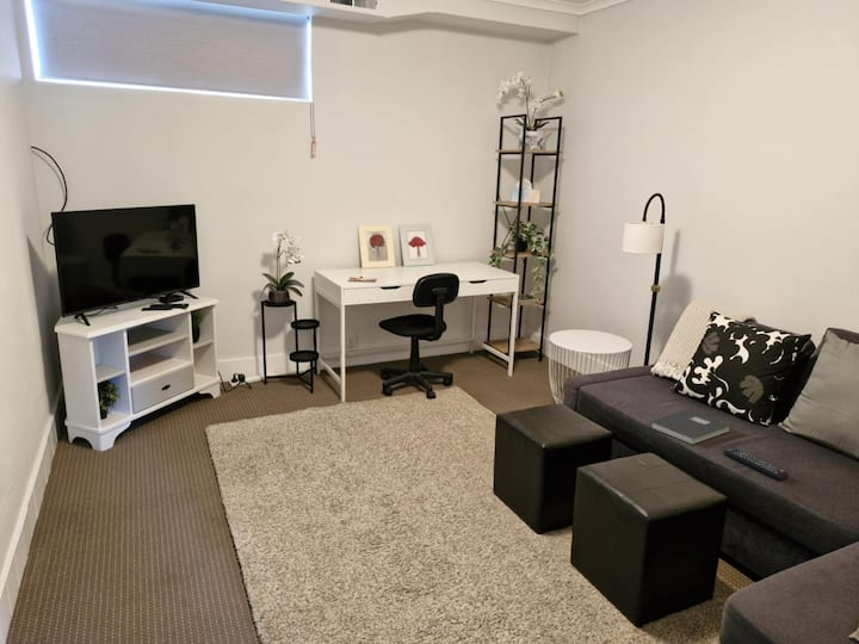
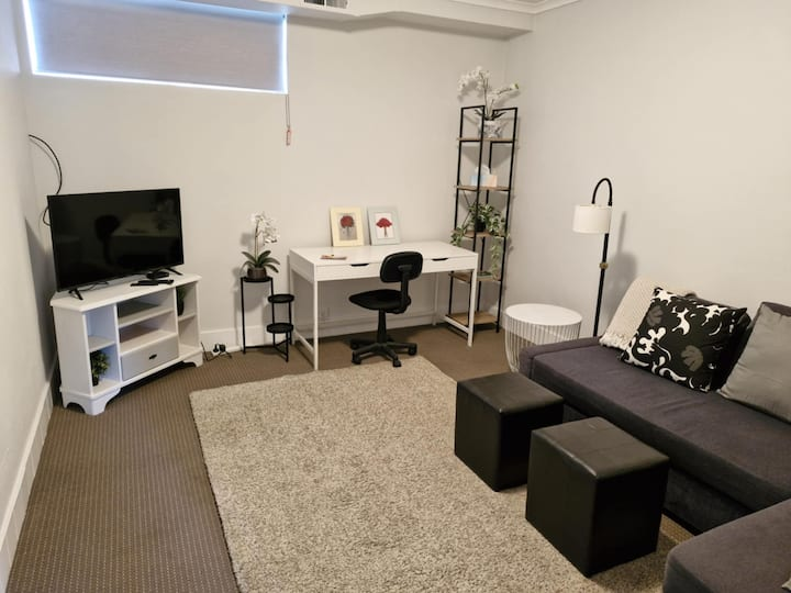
- book [649,409,733,446]
- remote control [723,447,790,482]
